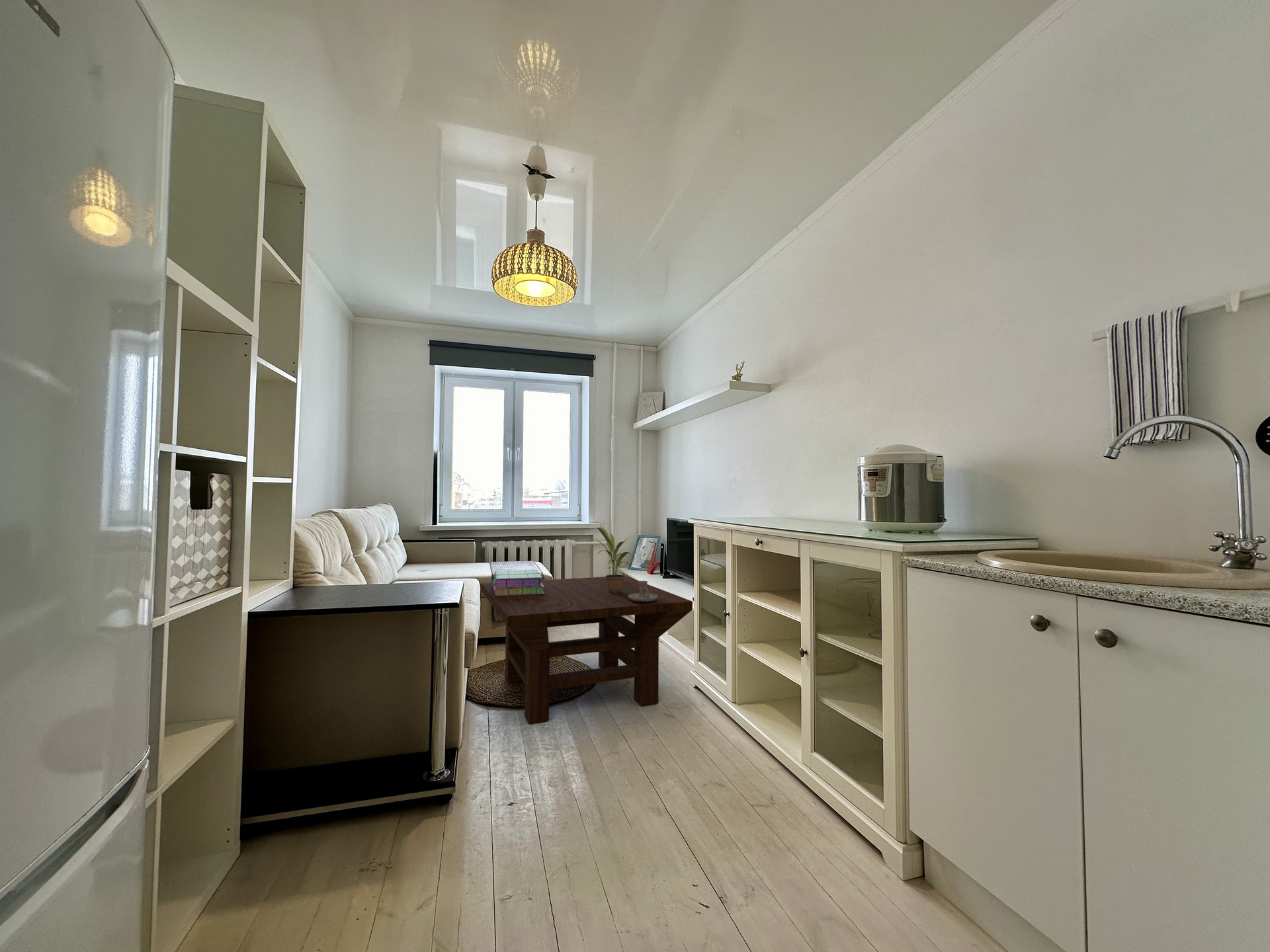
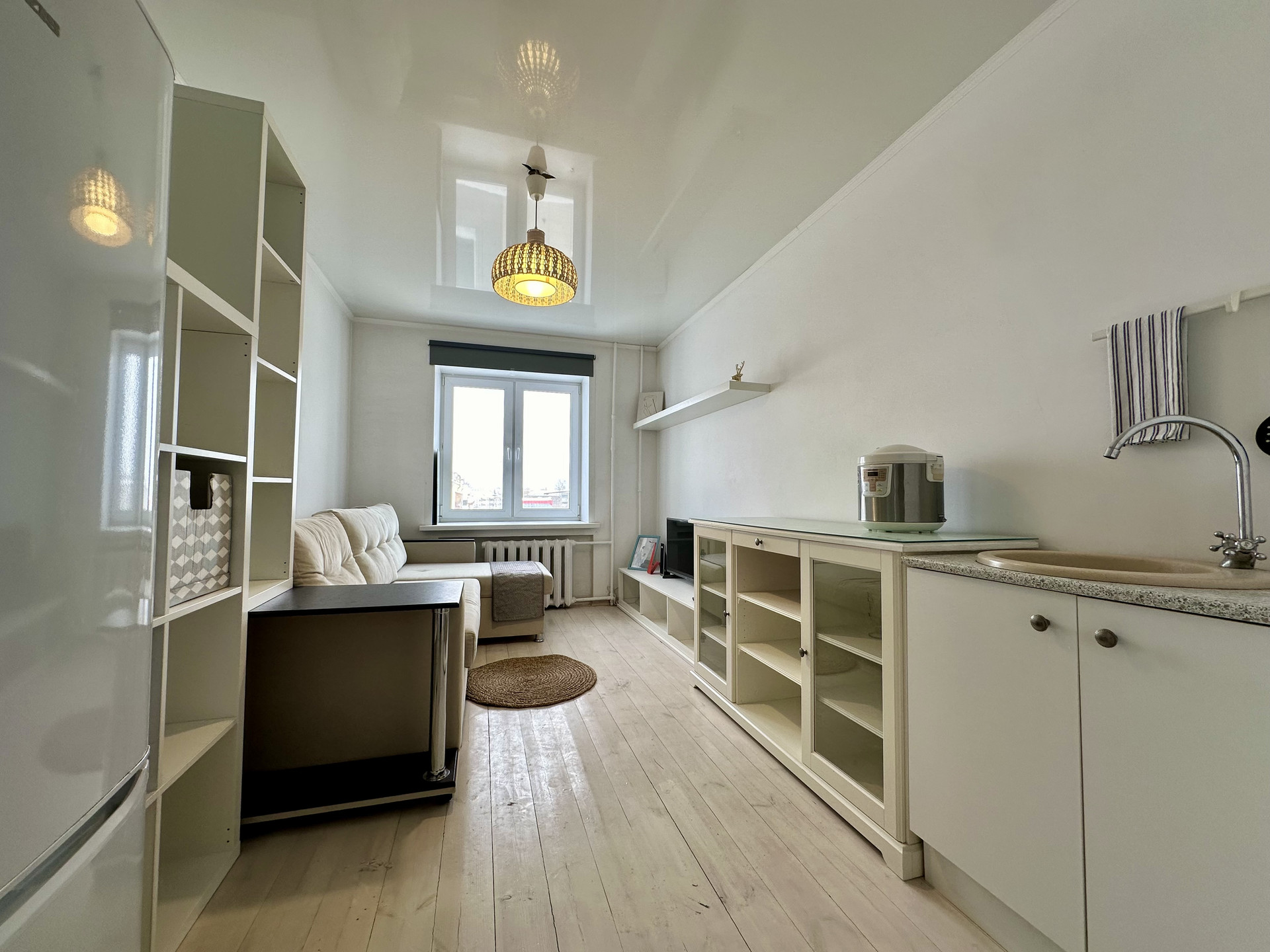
- candle holder [628,580,657,602]
- potted plant [591,526,635,593]
- stack of books [491,569,544,596]
- coffee table [481,575,693,724]
